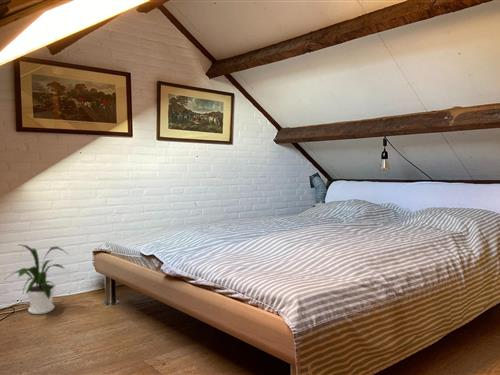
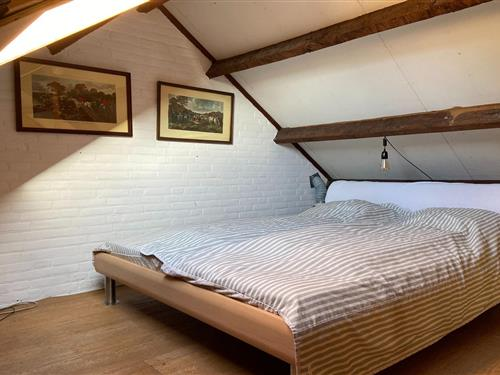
- house plant [5,244,70,315]
